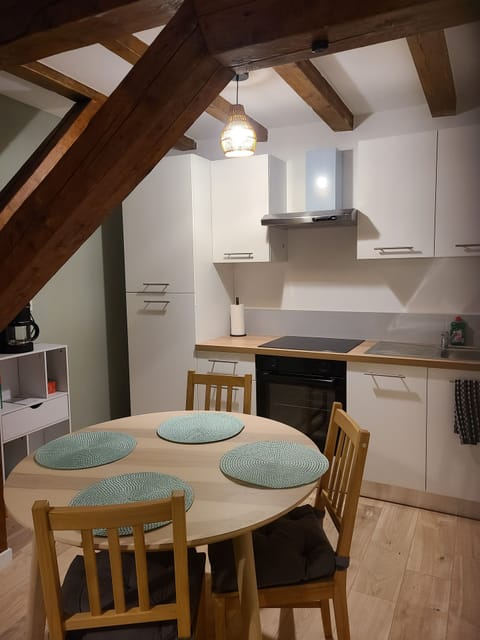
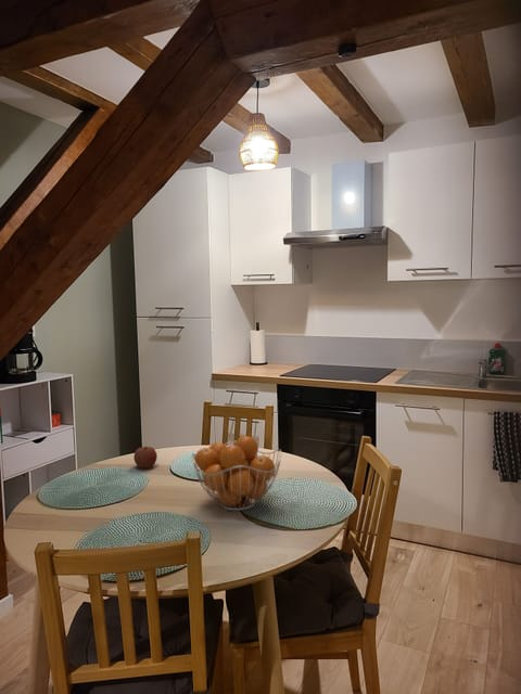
+ fruit basket [191,435,282,512]
+ apple [132,445,158,470]
